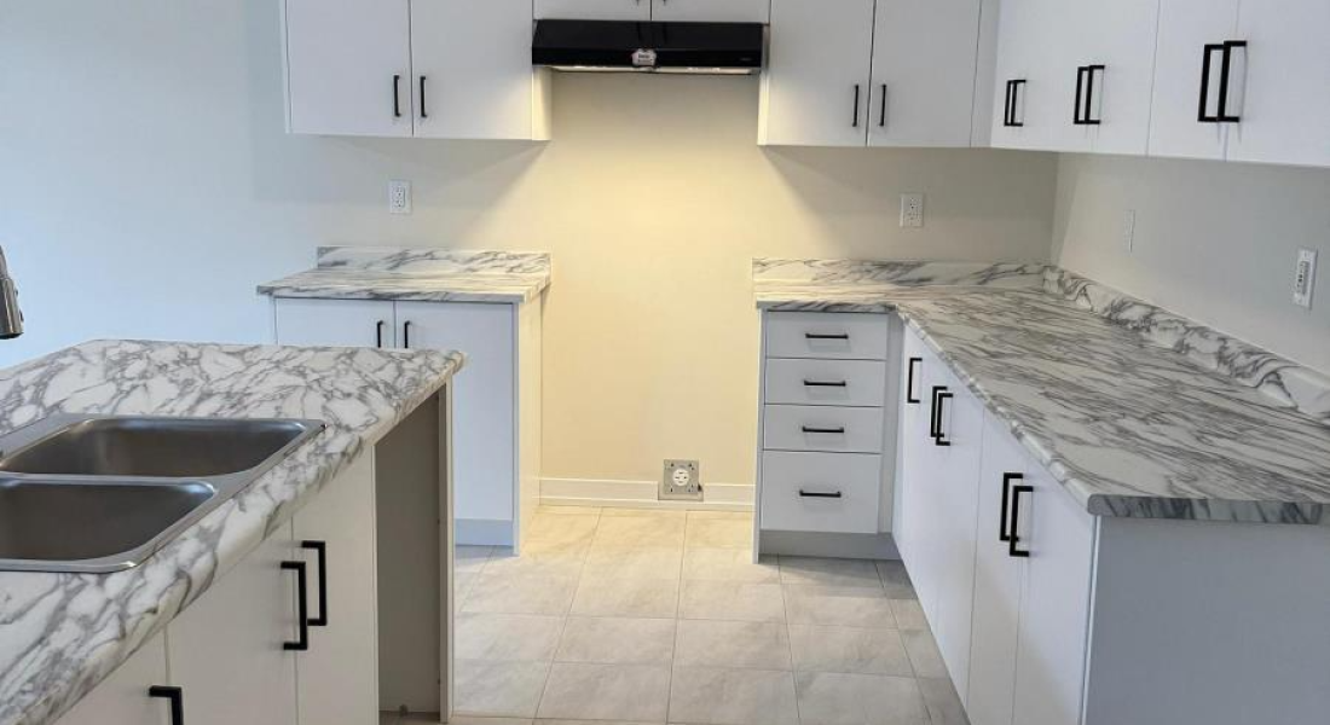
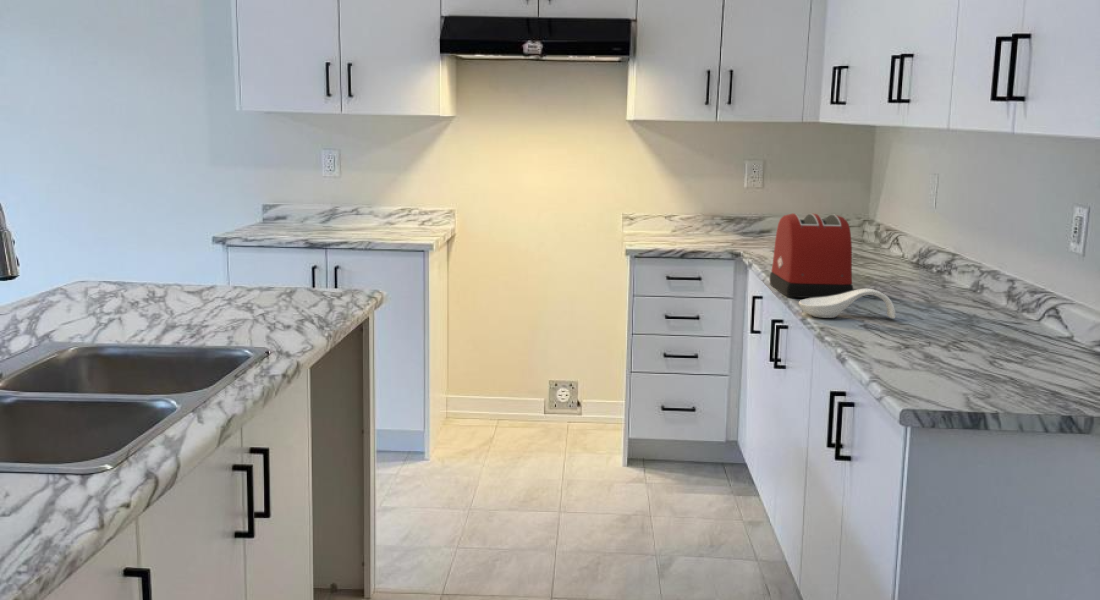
+ spoon rest [798,288,896,319]
+ toaster [769,212,854,299]
